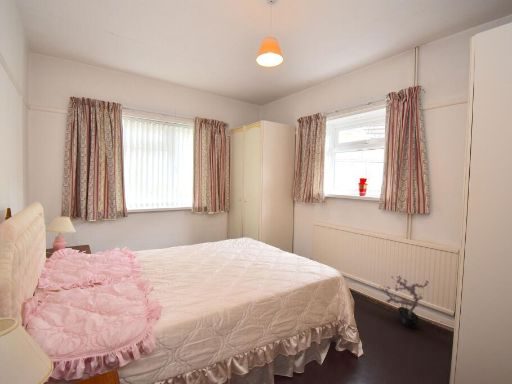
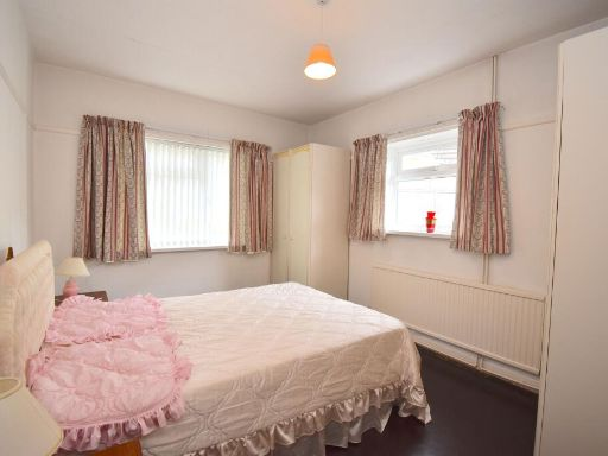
- potted plant [379,274,430,329]
